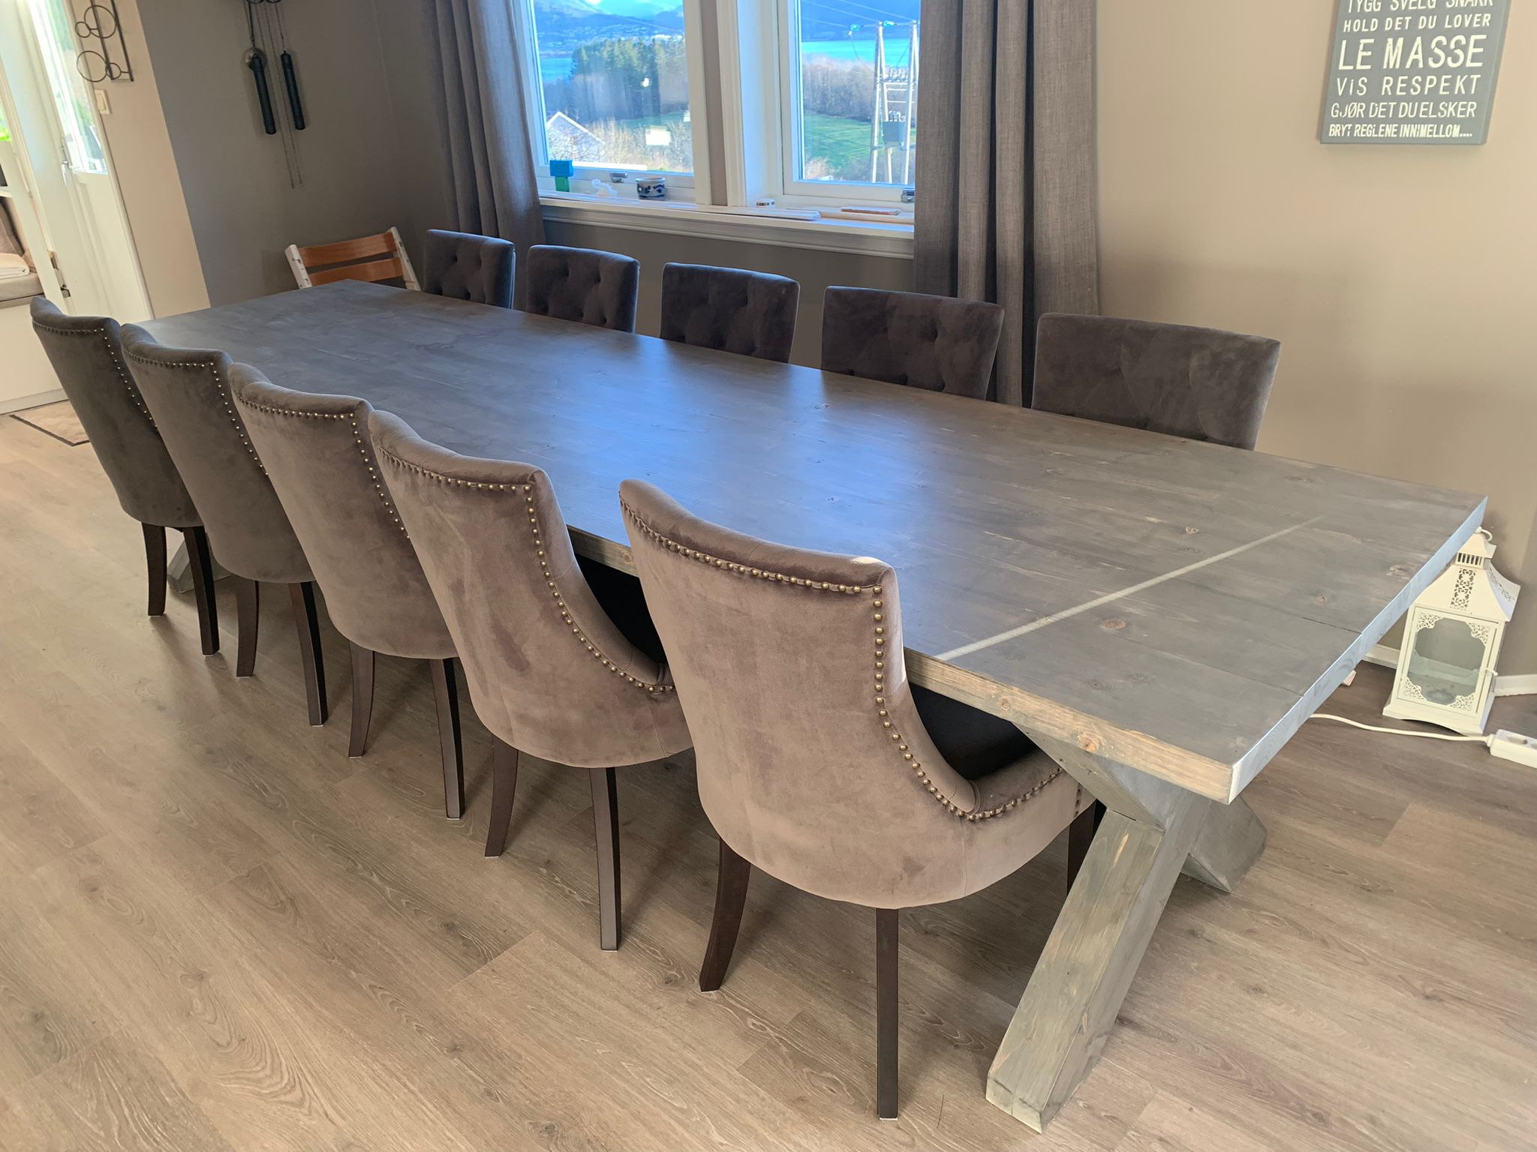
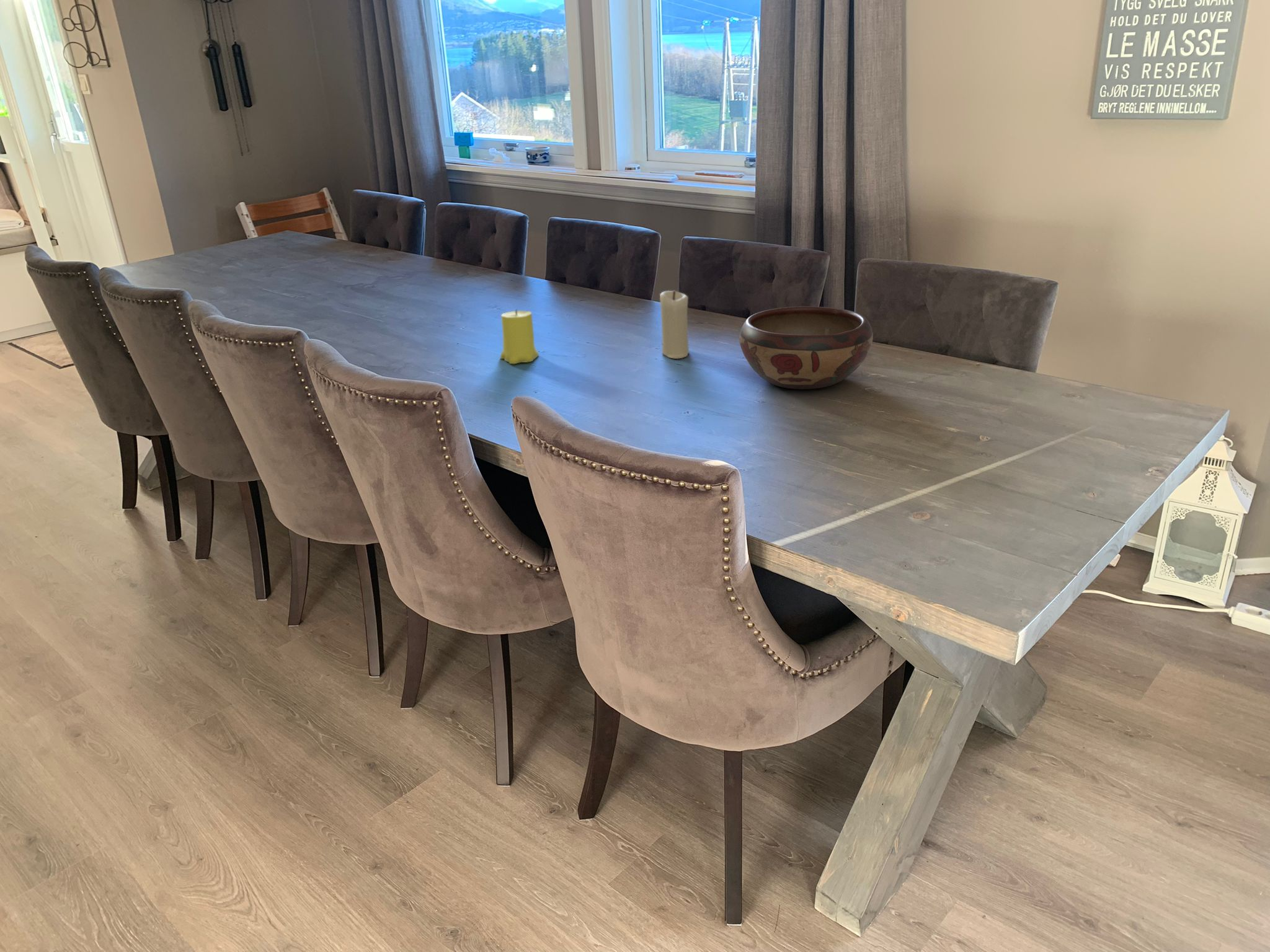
+ decorative bowl [739,306,874,390]
+ candle [659,290,690,359]
+ candle [499,309,540,364]
